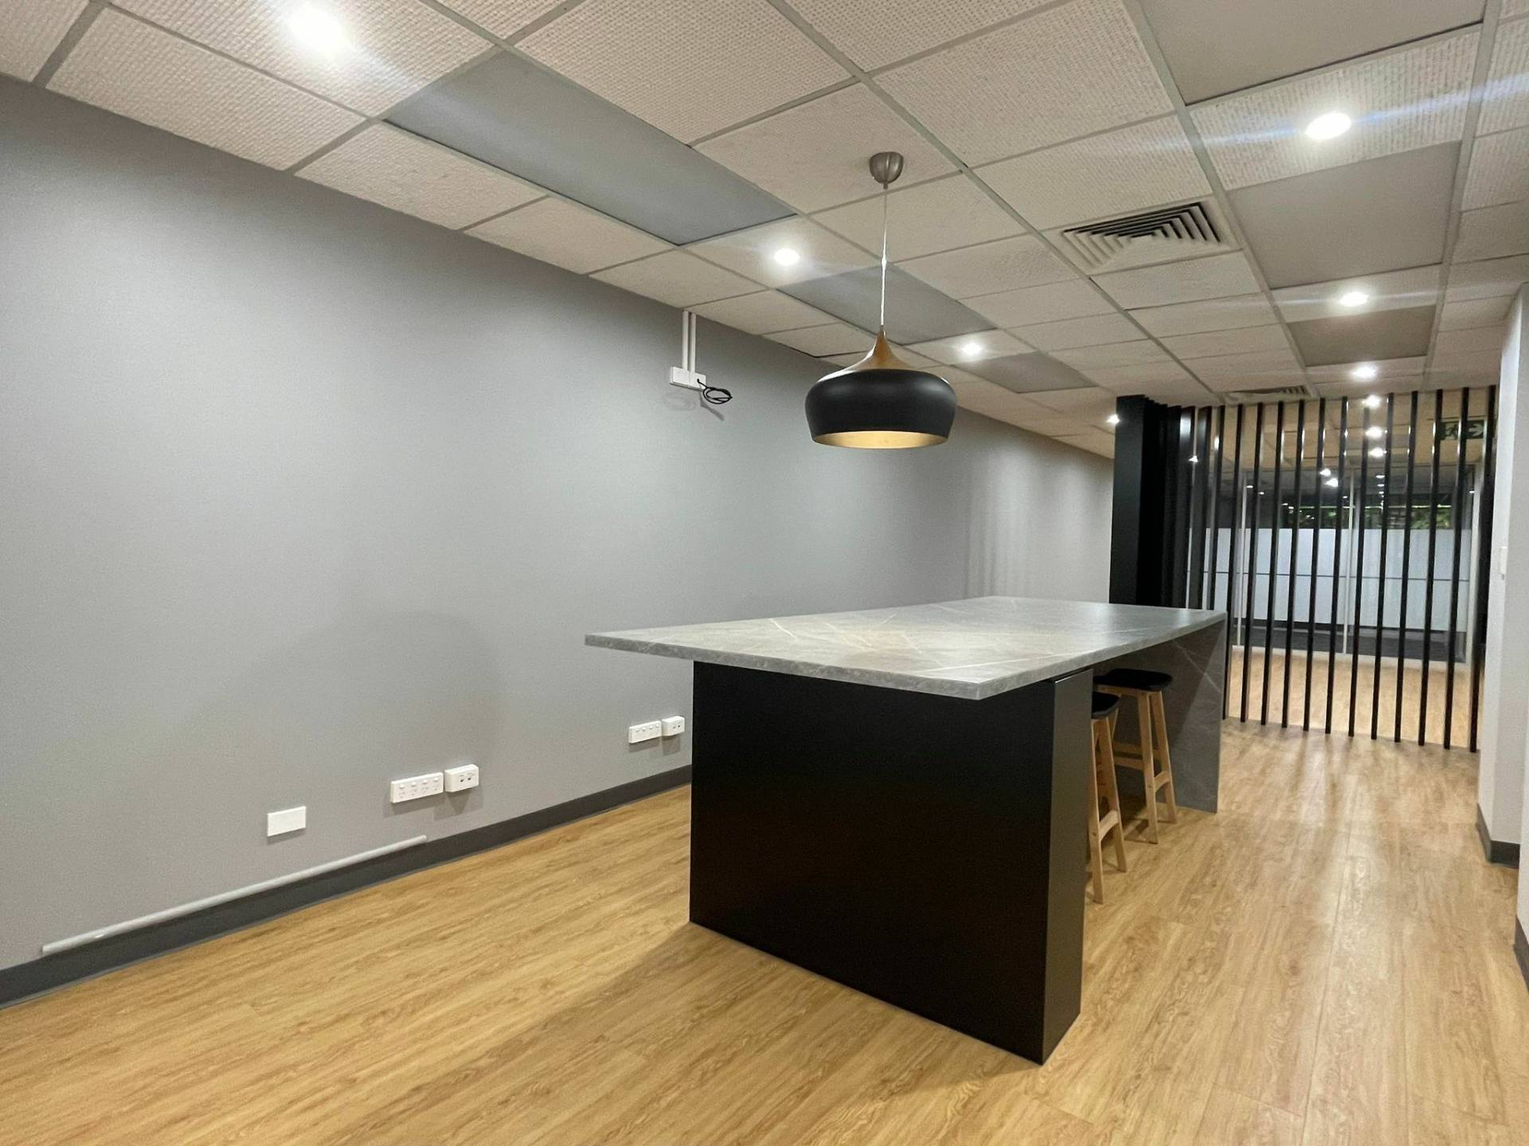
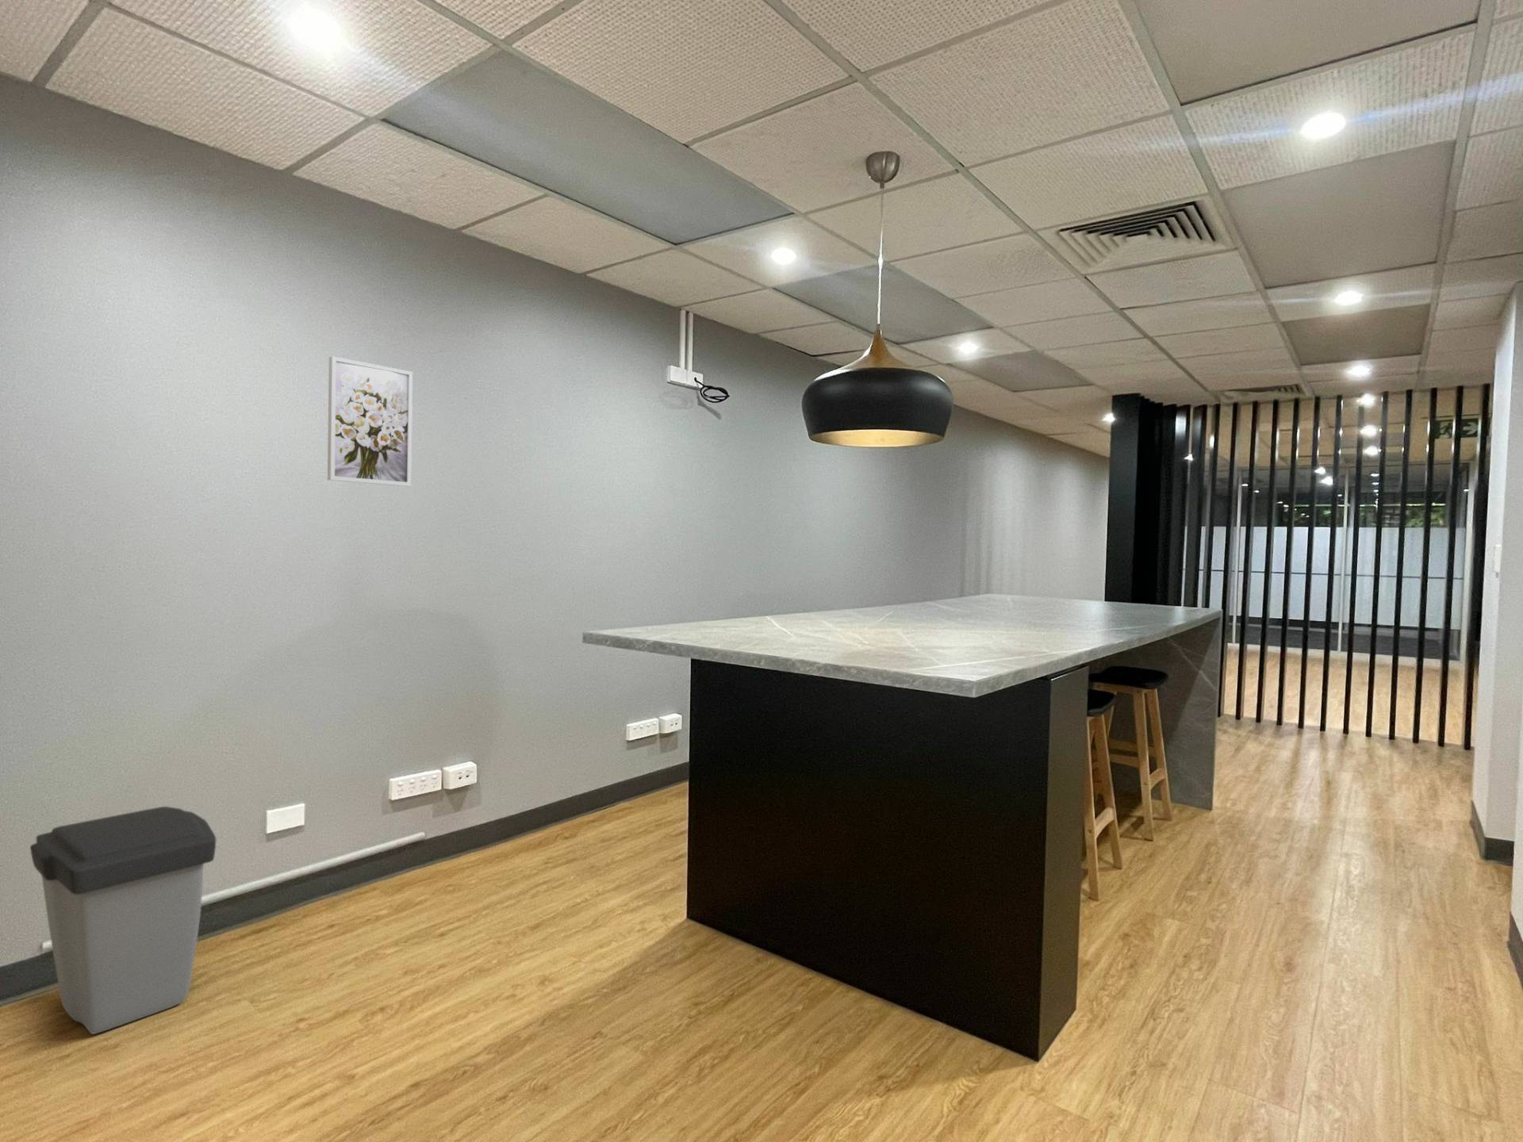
+ wall art [327,355,414,487]
+ trash can [29,806,217,1035]
